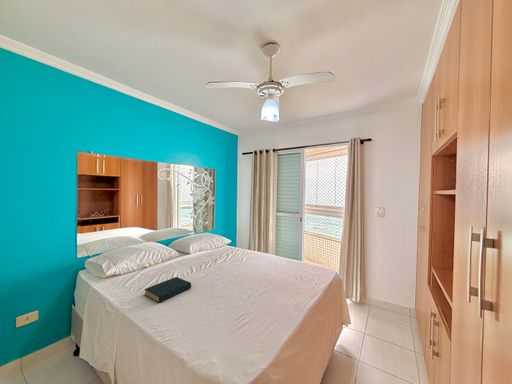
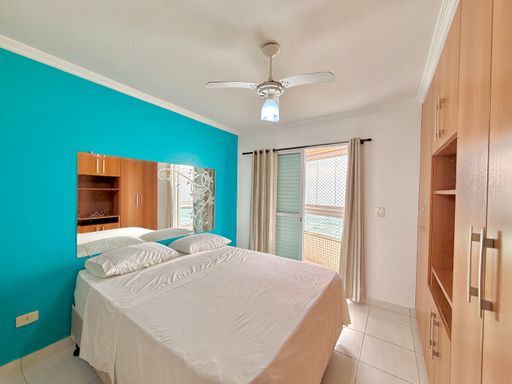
- hardback book [143,276,192,304]
